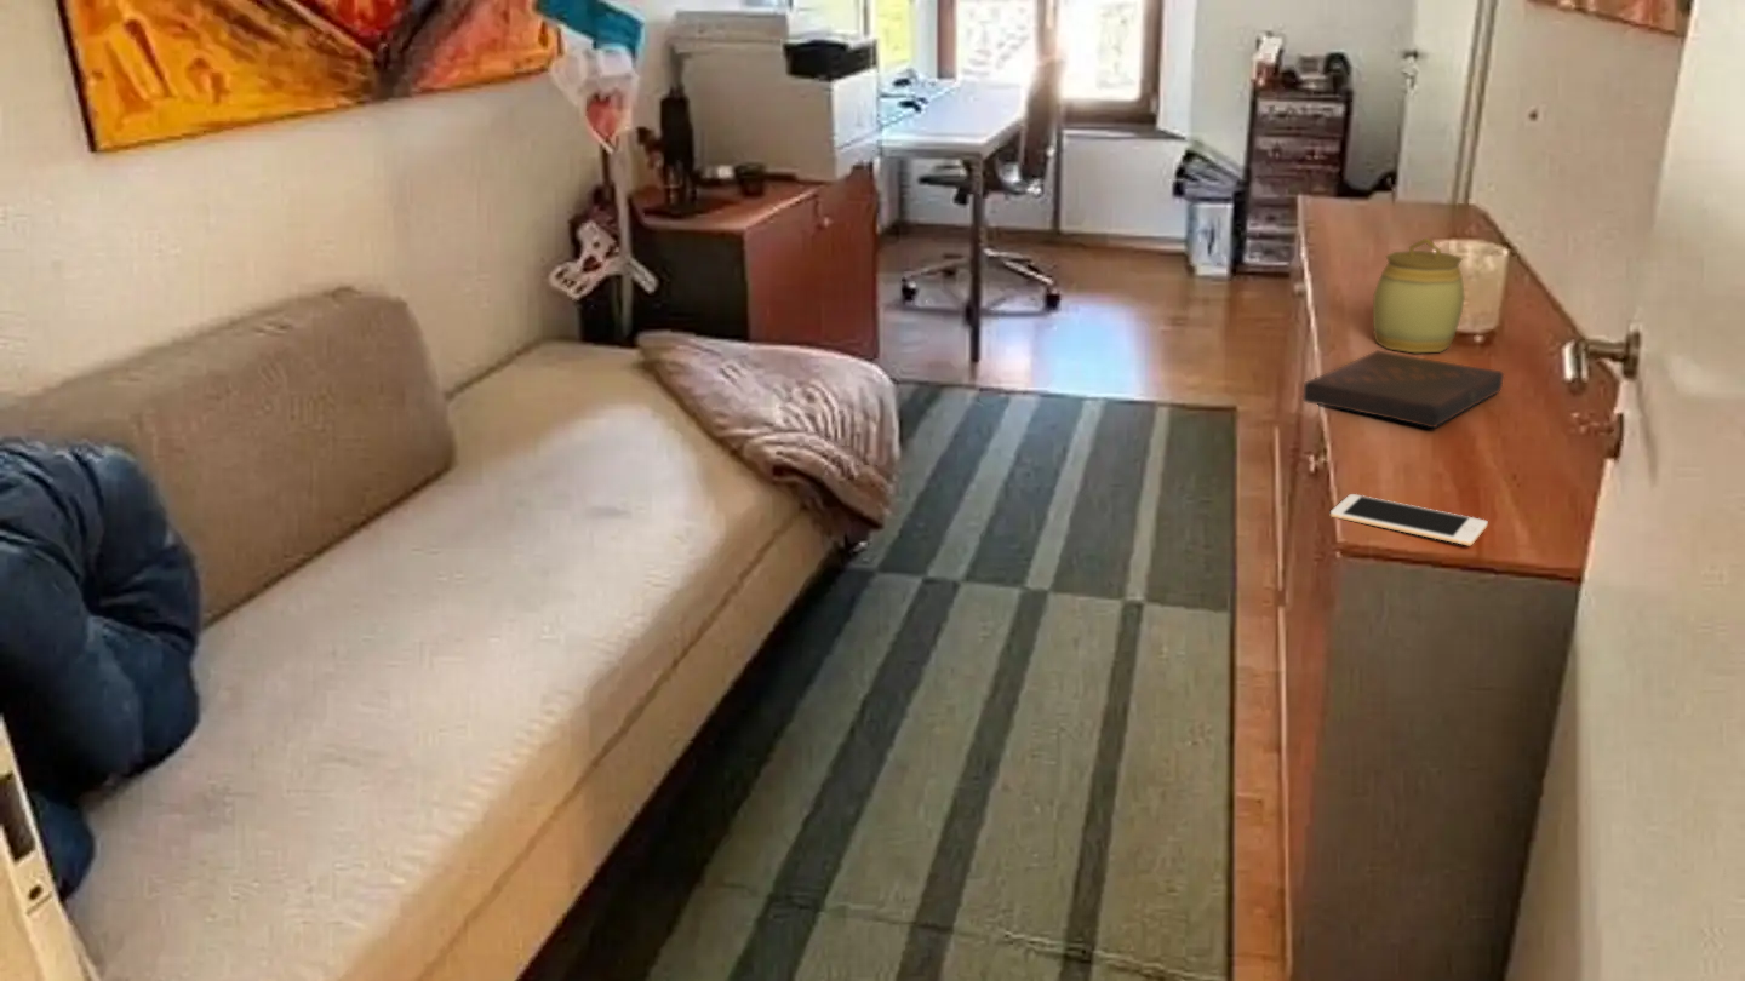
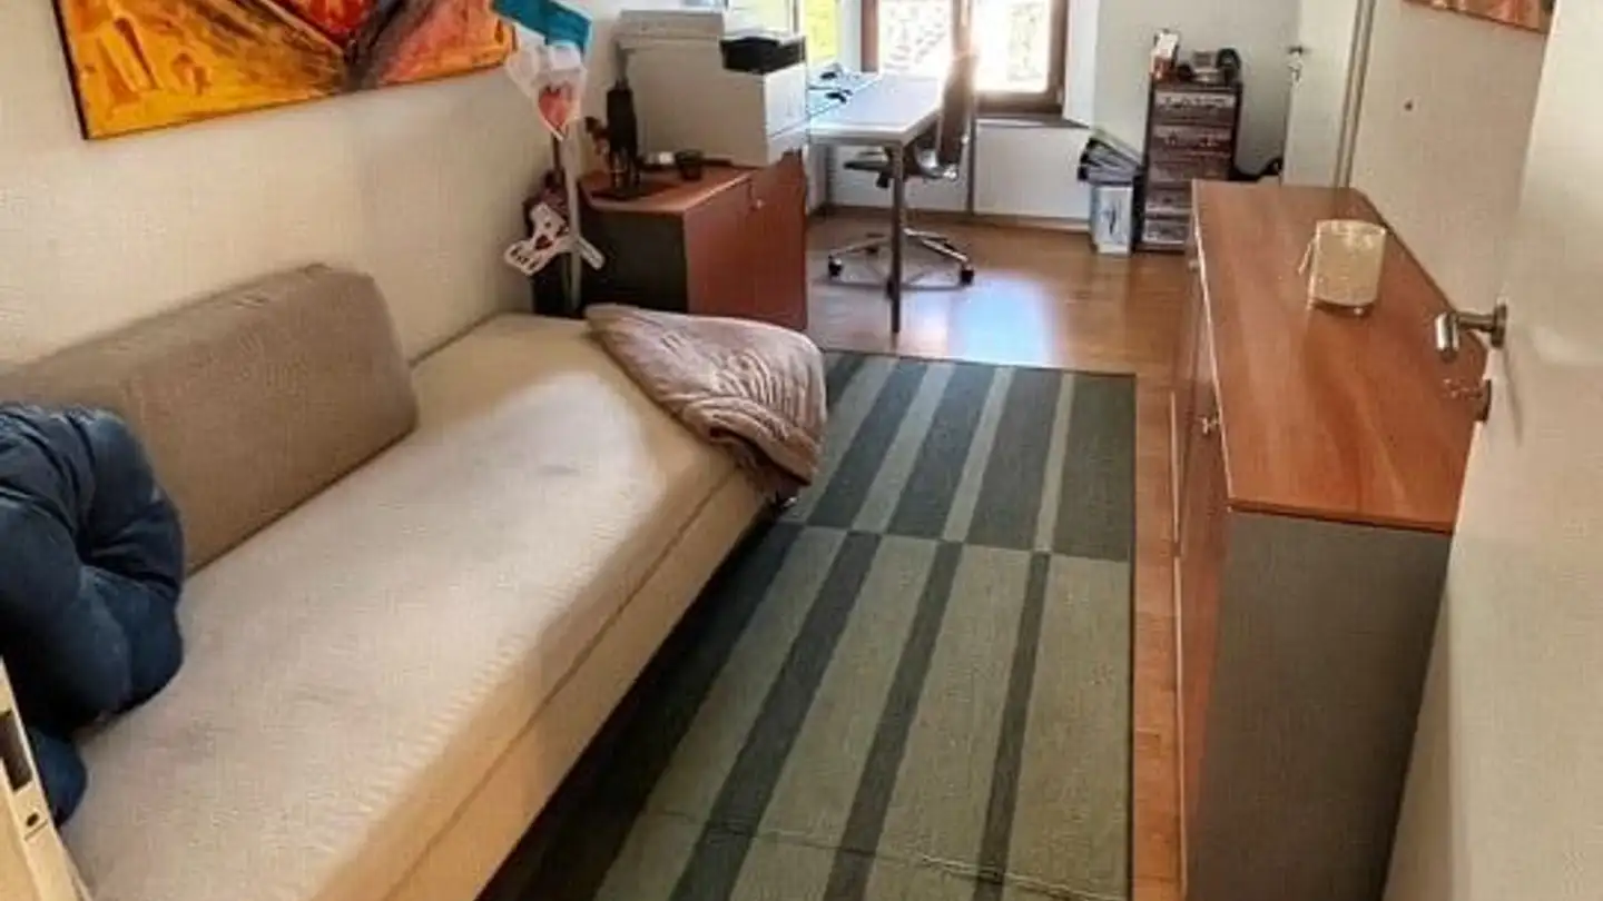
- cell phone [1329,493,1489,546]
- book [1301,349,1505,429]
- jar [1372,236,1466,354]
